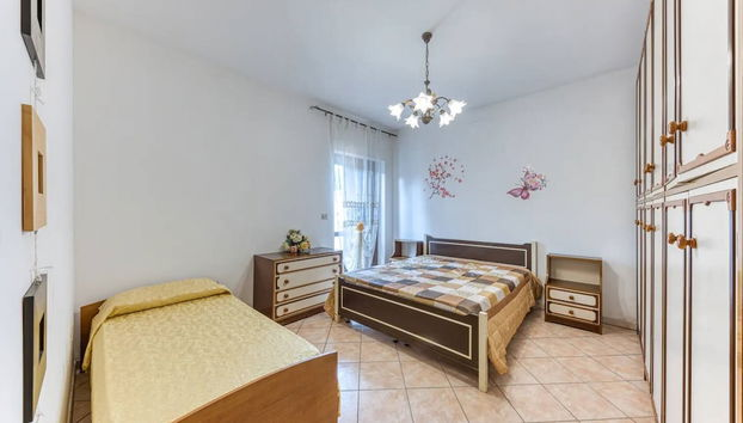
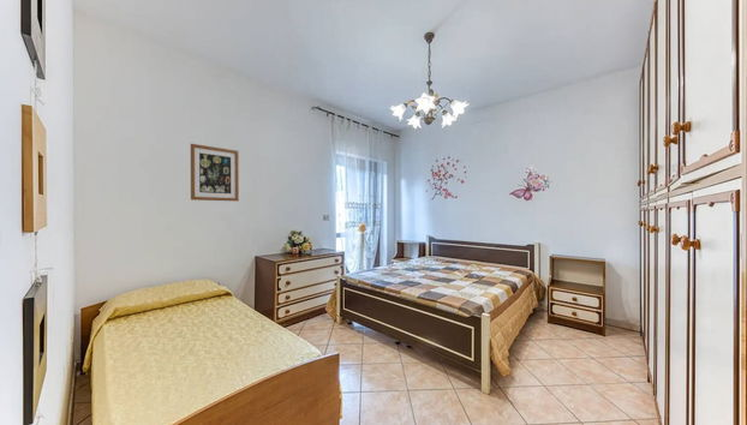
+ wall art [190,143,240,203]
